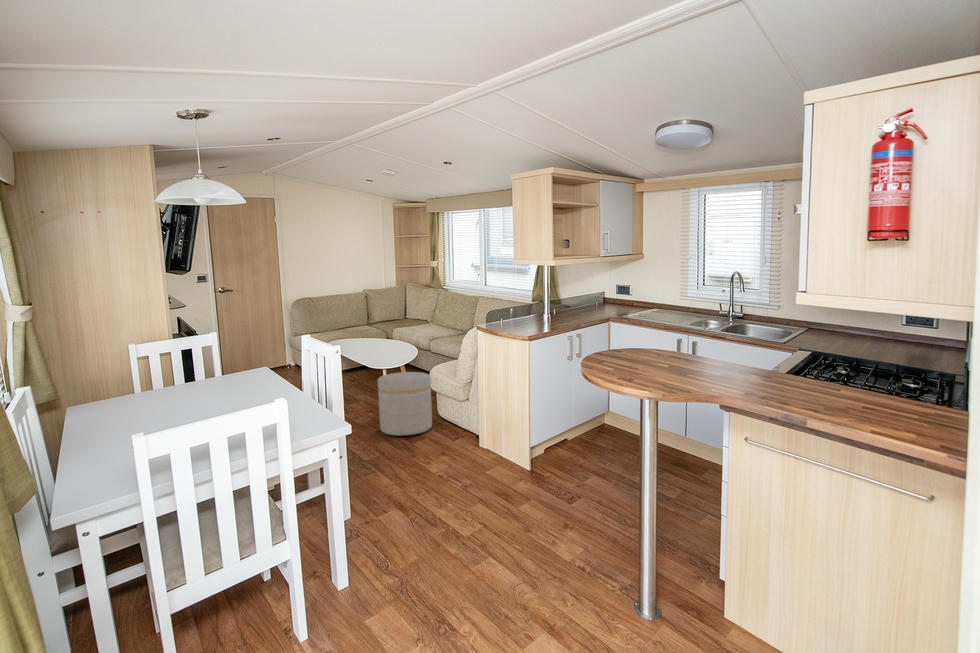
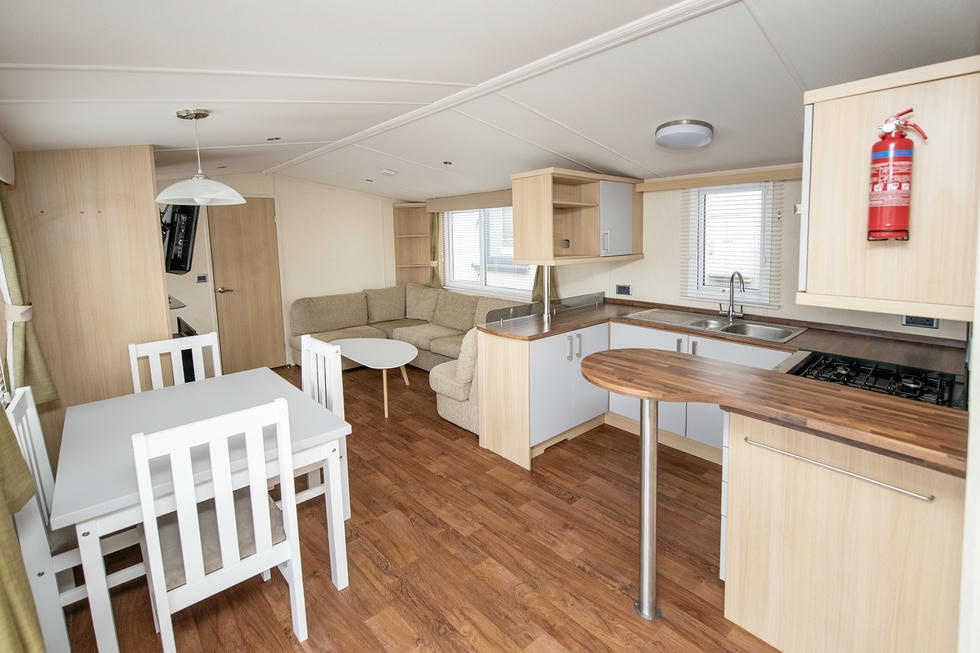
- ottoman [377,371,433,437]
